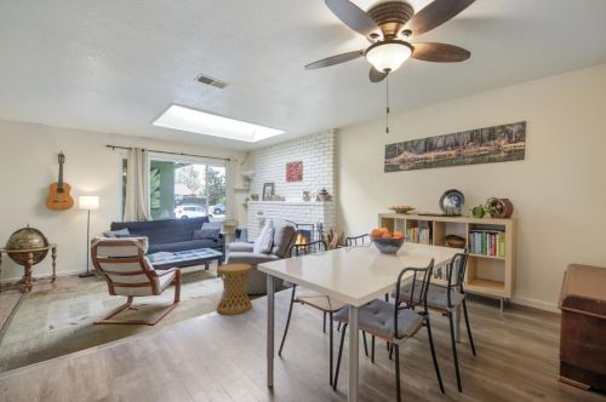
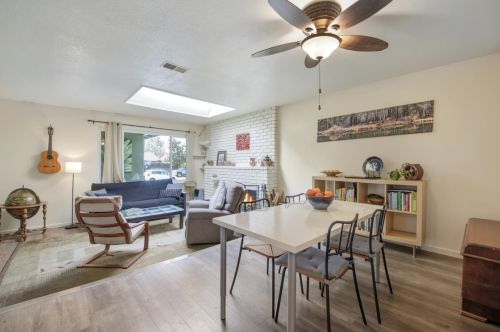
- side table [216,262,253,316]
